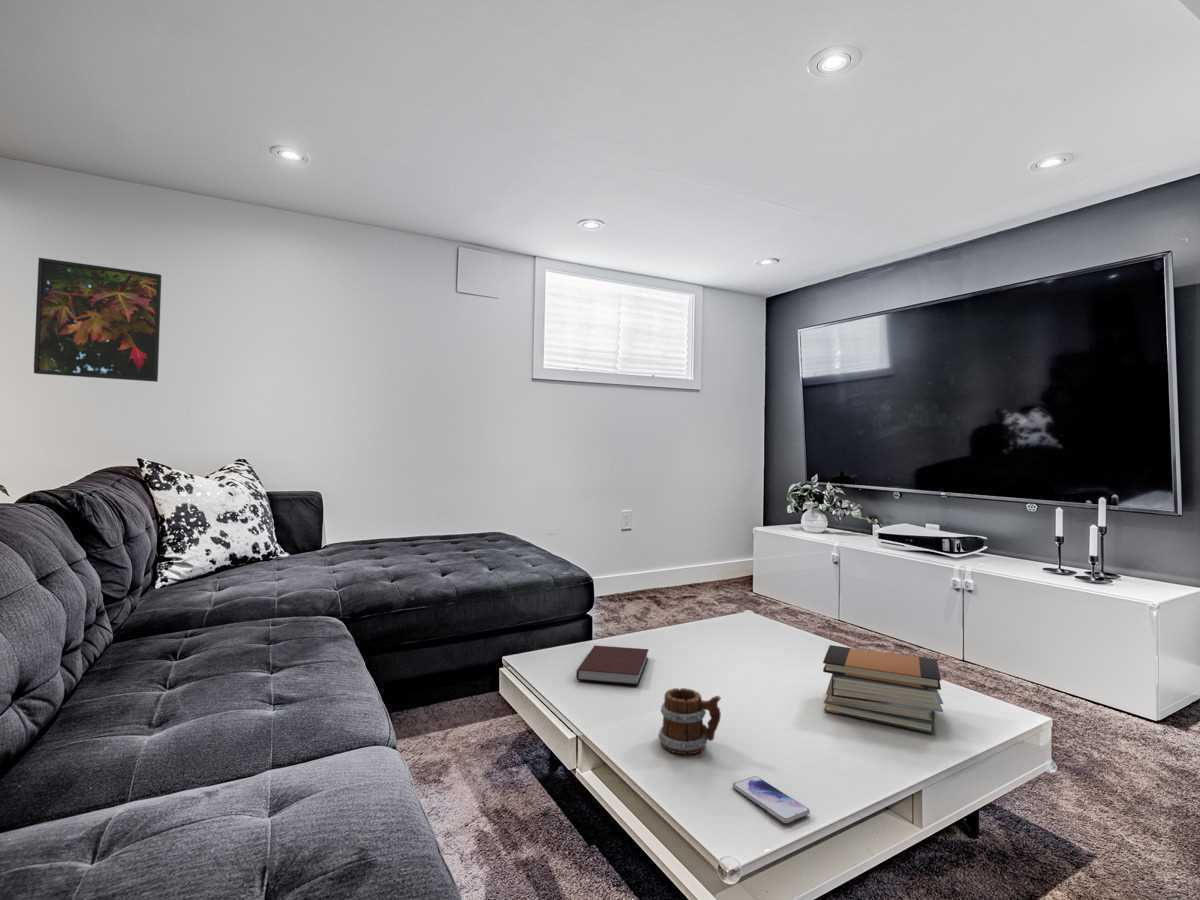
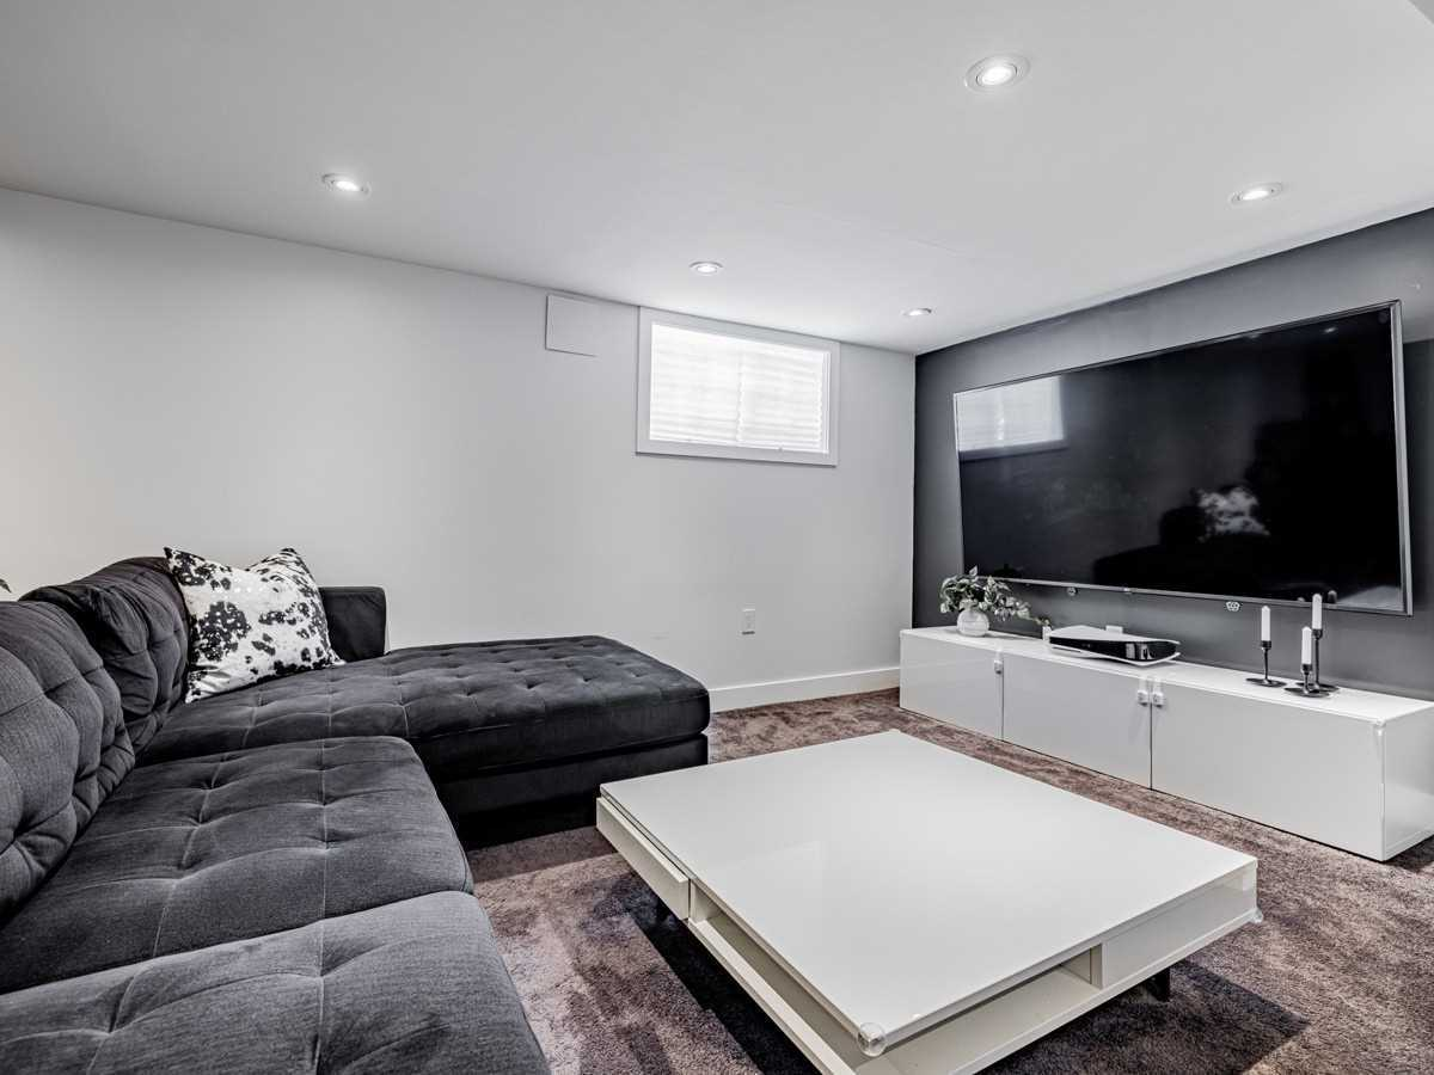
- smartphone [732,775,811,824]
- mug [657,687,722,756]
- notebook [575,644,649,686]
- book stack [822,644,944,735]
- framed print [33,257,162,383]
